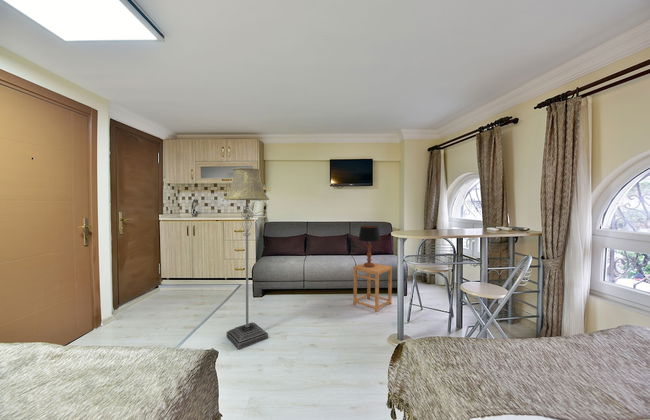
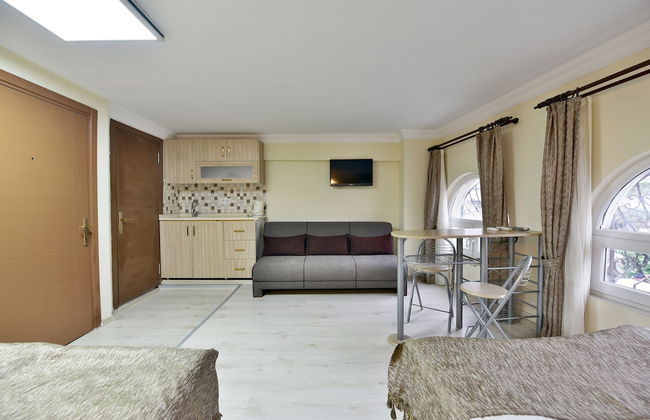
- floor lamp [223,167,270,350]
- table lamp [357,225,381,267]
- side table [352,262,393,313]
